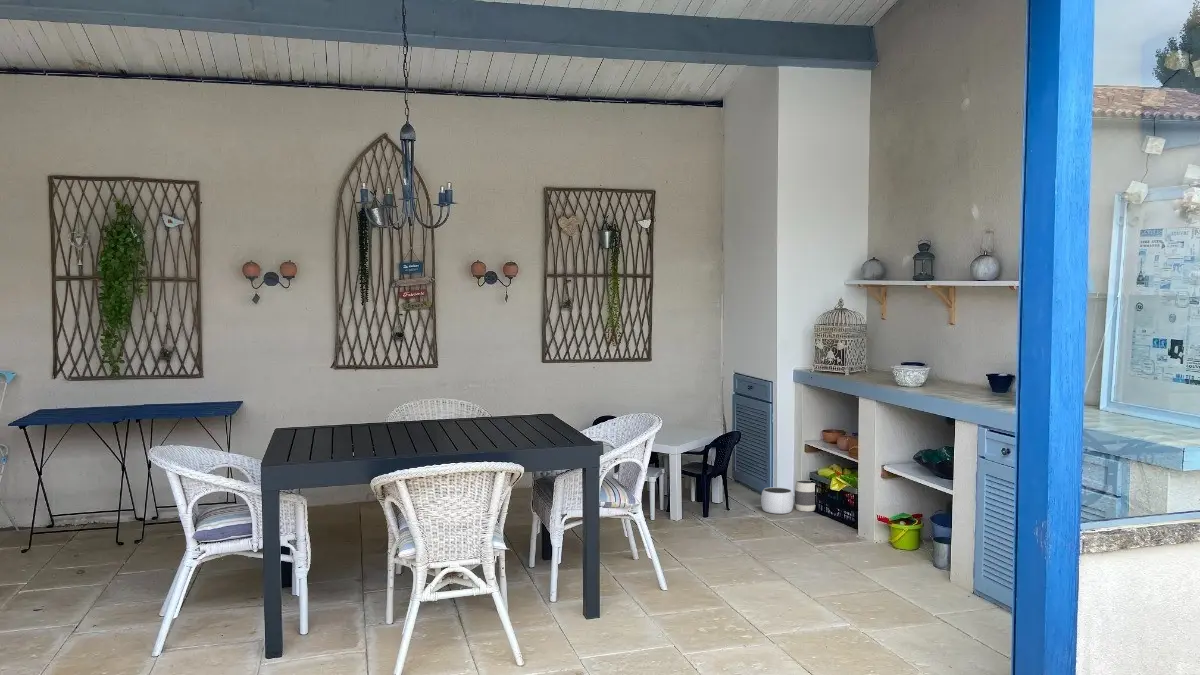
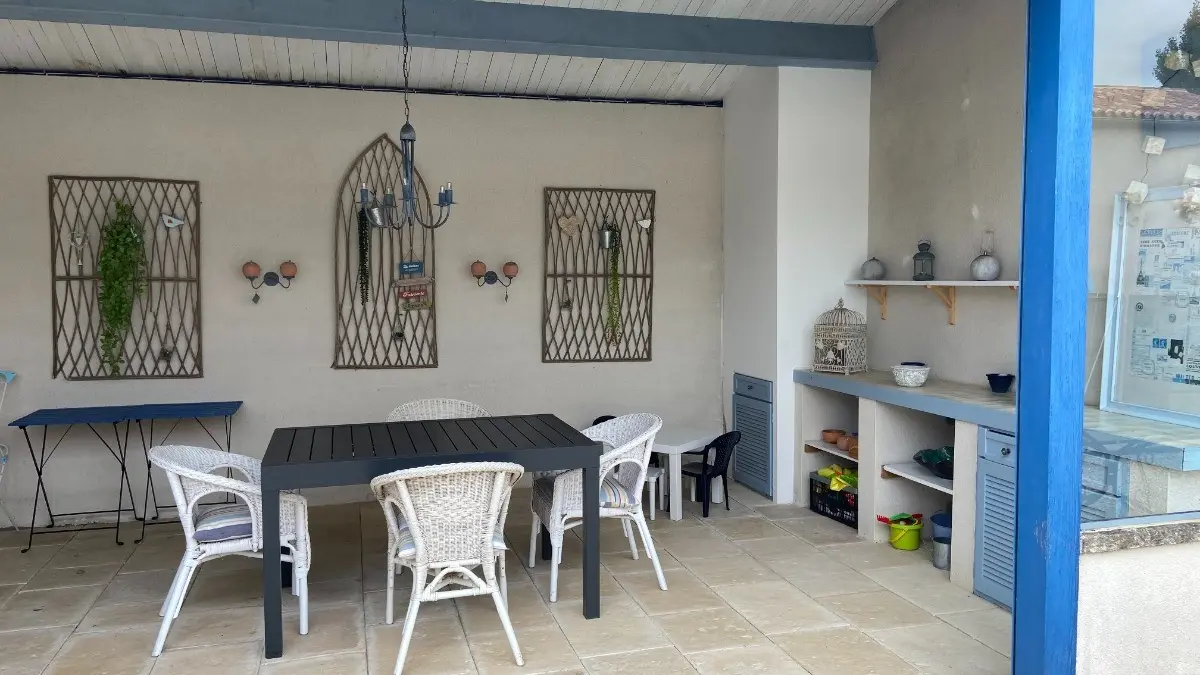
- waste basket [760,479,817,515]
